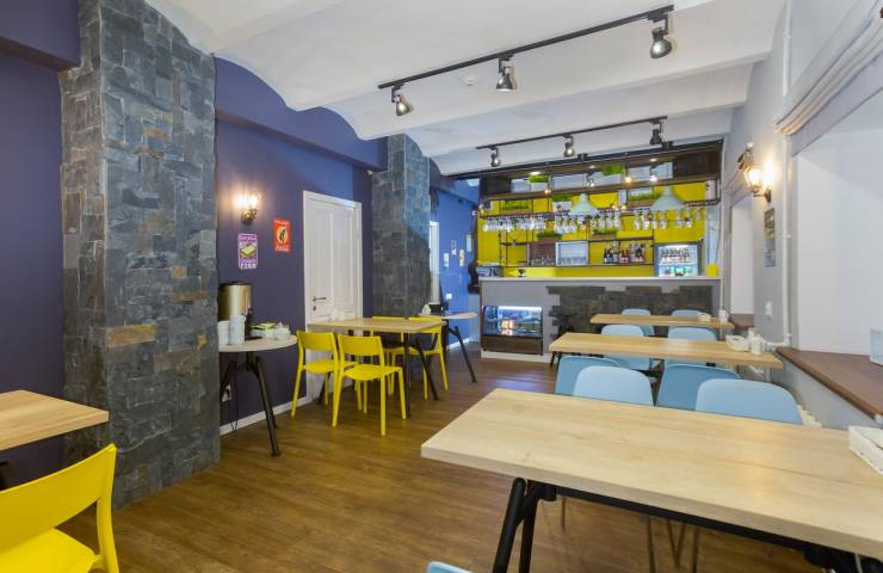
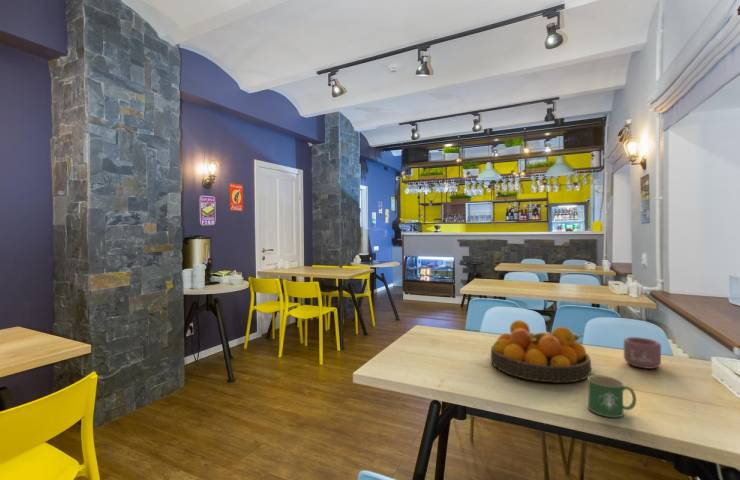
+ fruit bowl [490,319,592,384]
+ mug [623,336,662,370]
+ mug [587,374,638,418]
